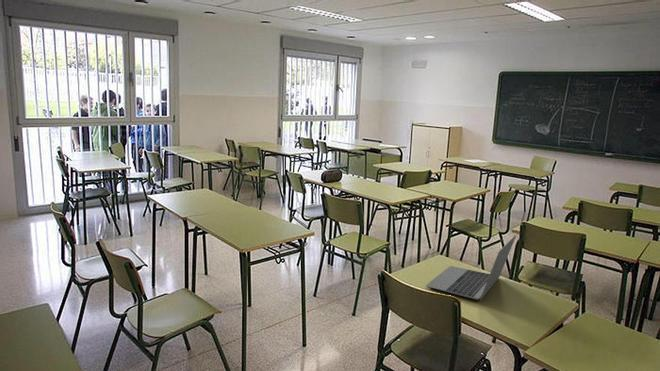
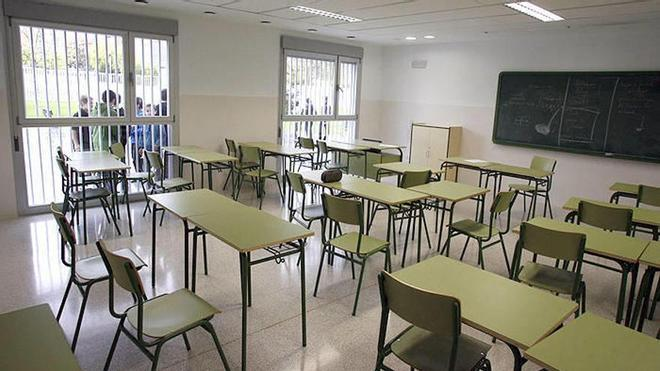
- laptop [425,234,517,301]
